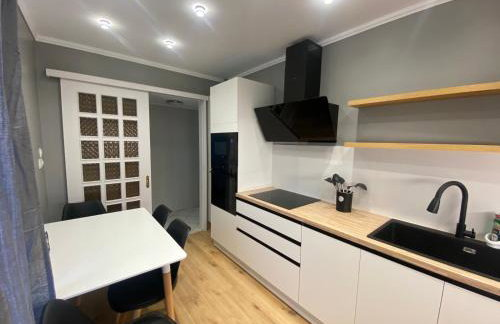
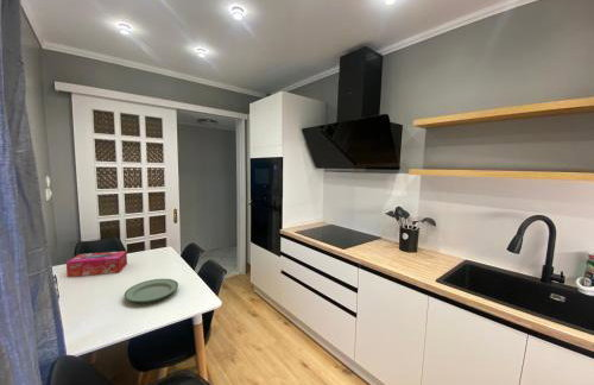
+ plate [122,278,179,304]
+ tissue box [65,250,128,278]
